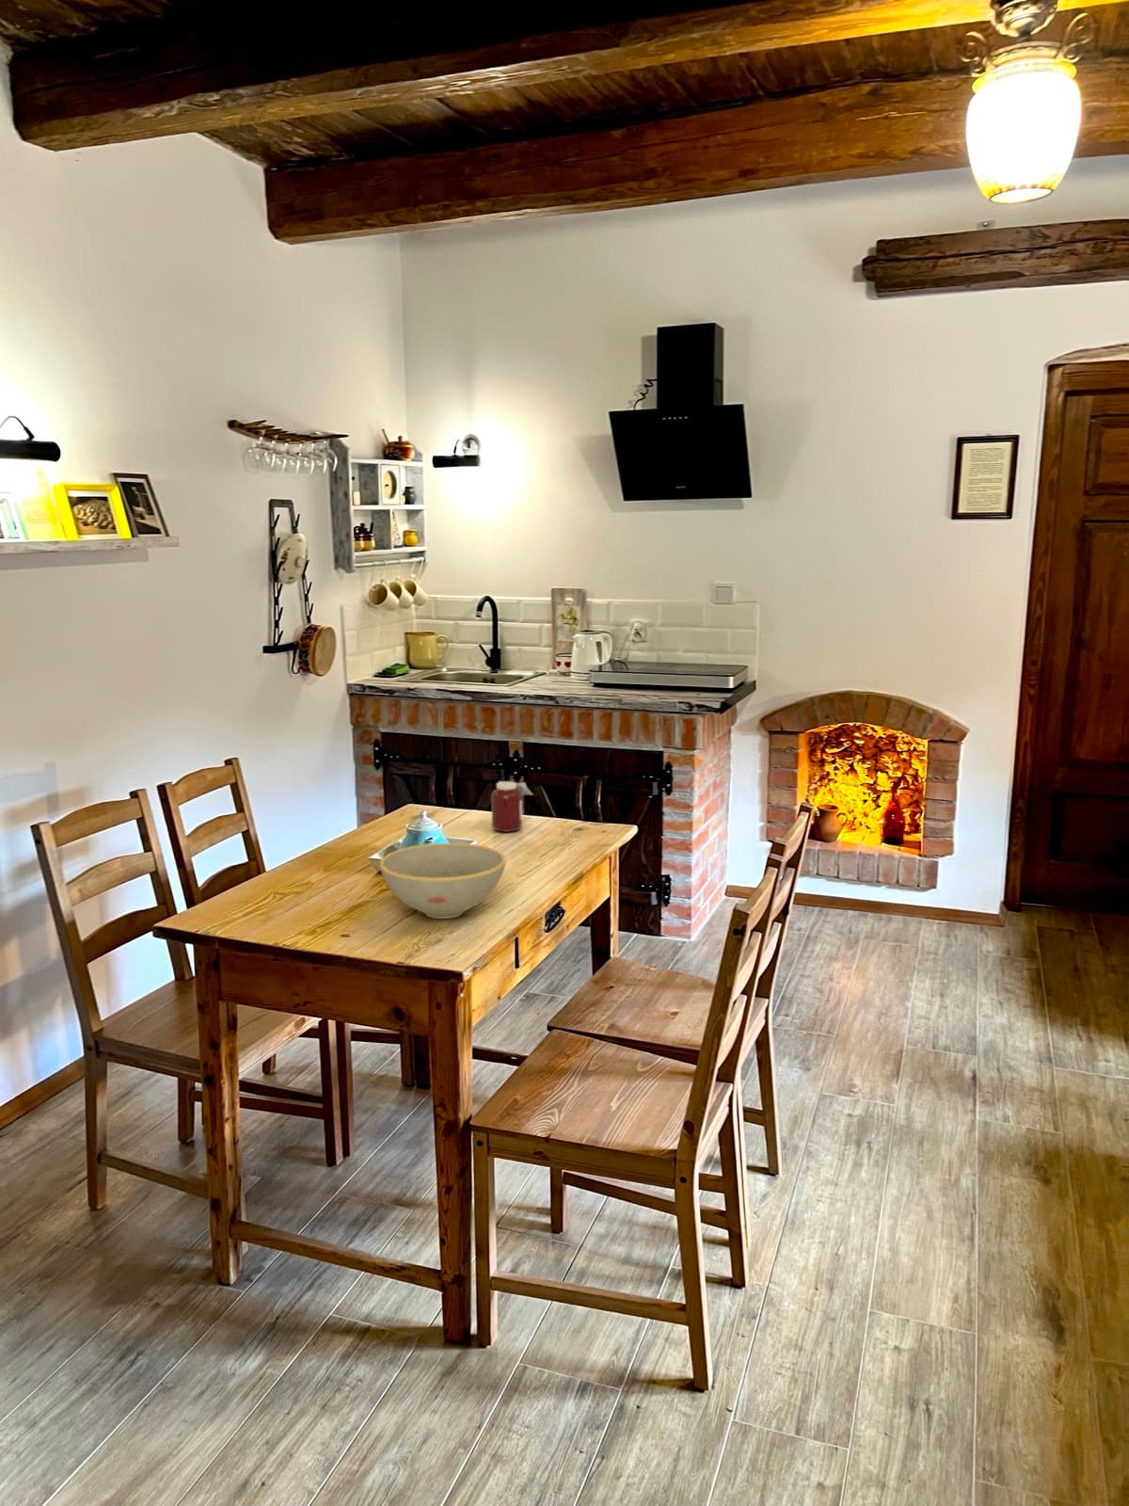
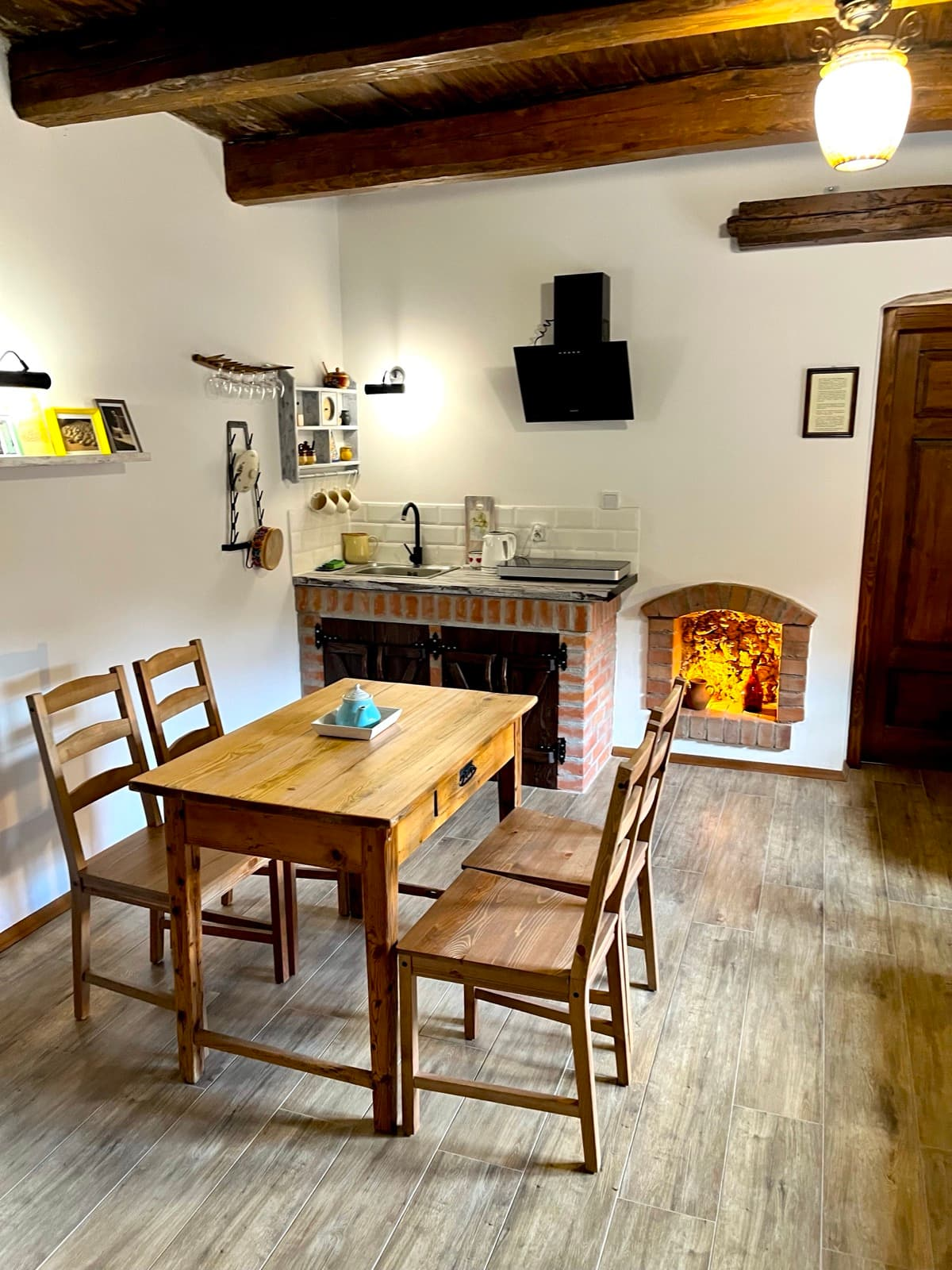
- jar [490,780,535,832]
- bowl [379,842,508,919]
